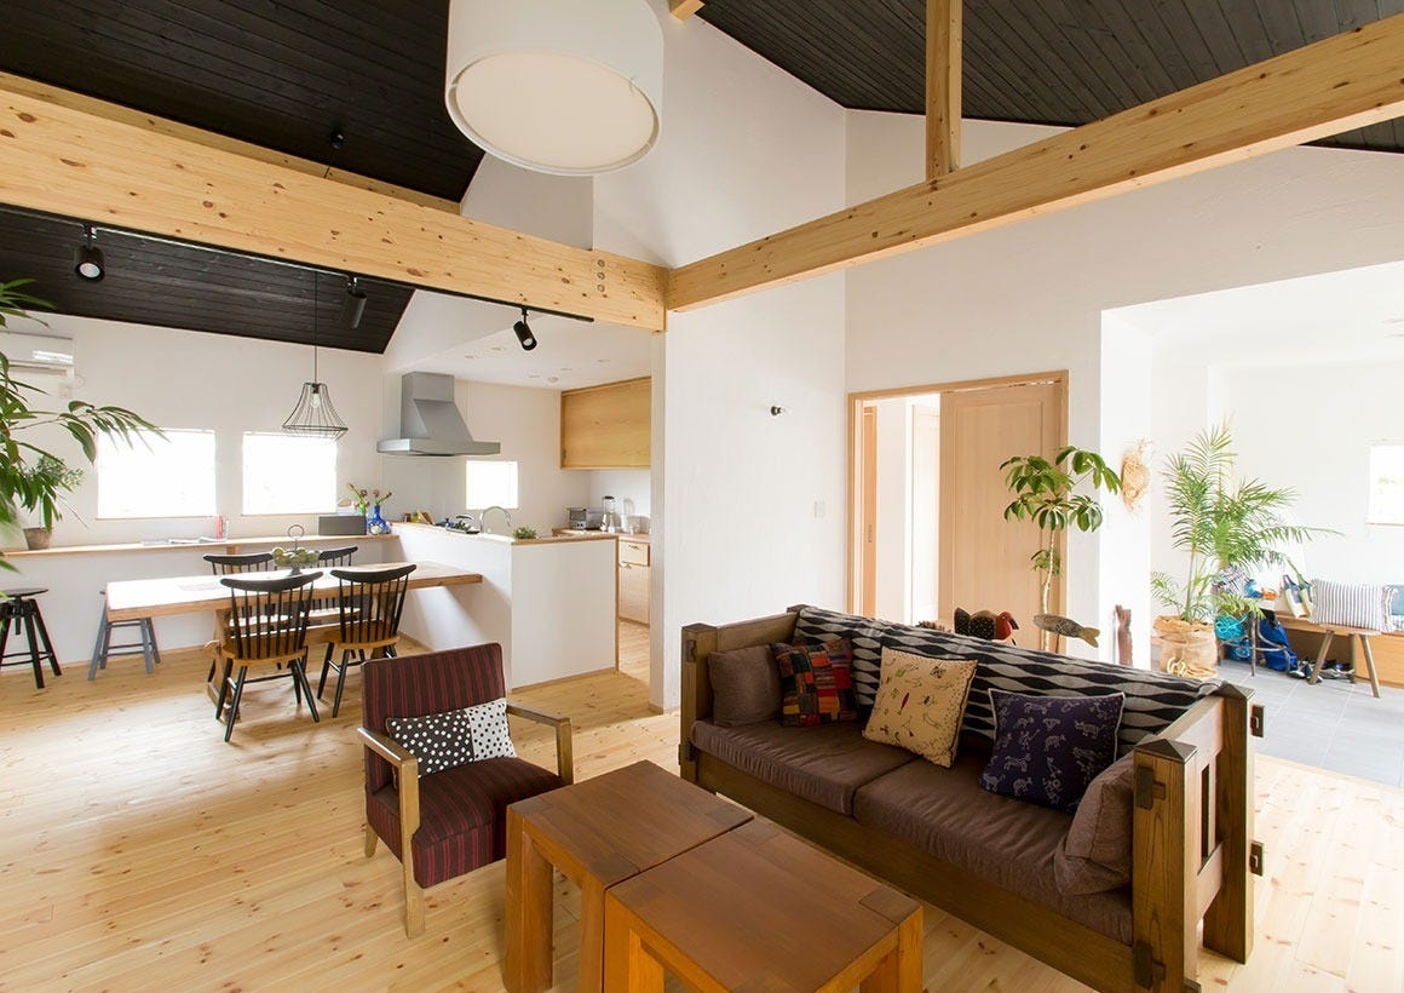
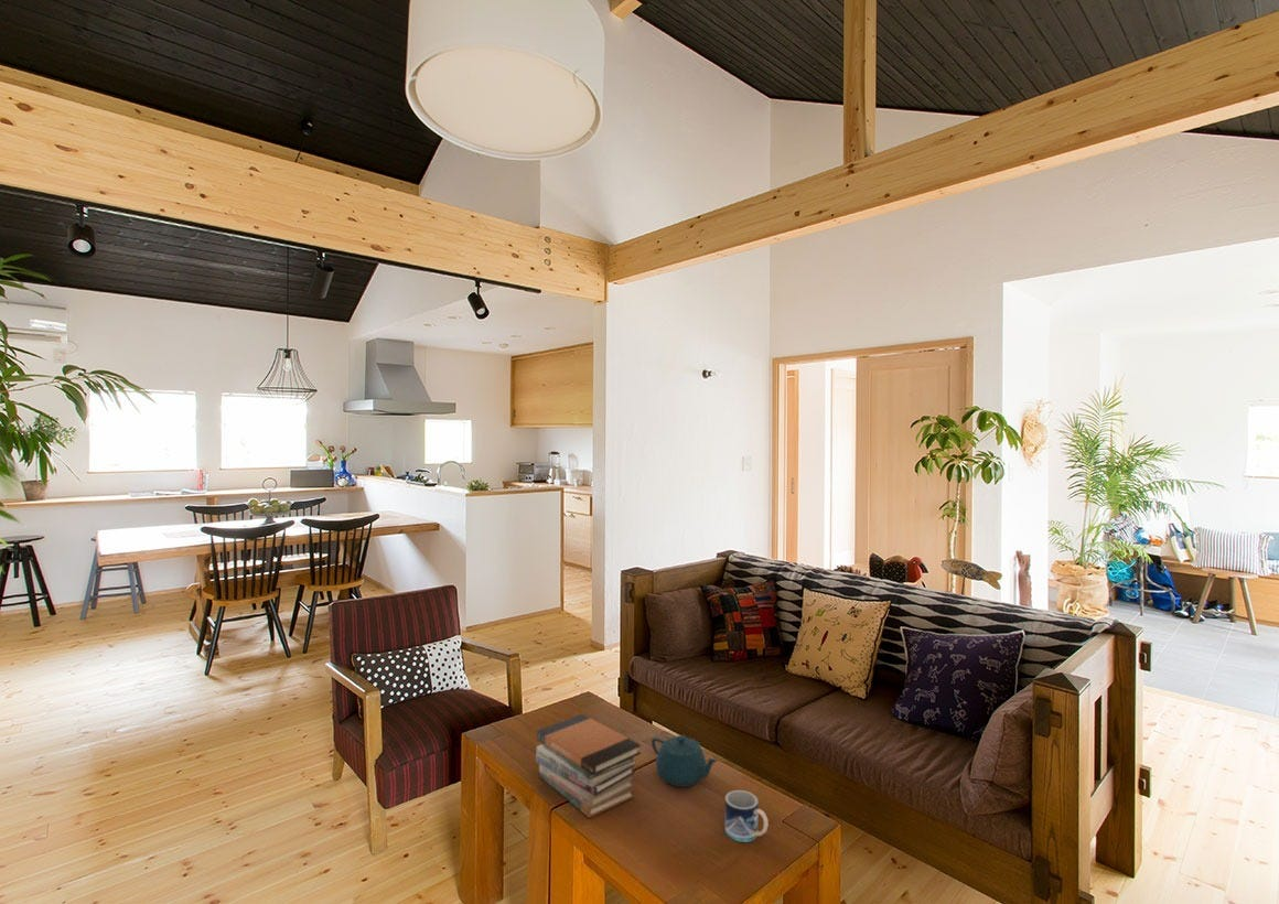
+ book stack [535,713,642,819]
+ mug [724,789,770,843]
+ teapot [651,734,719,788]
